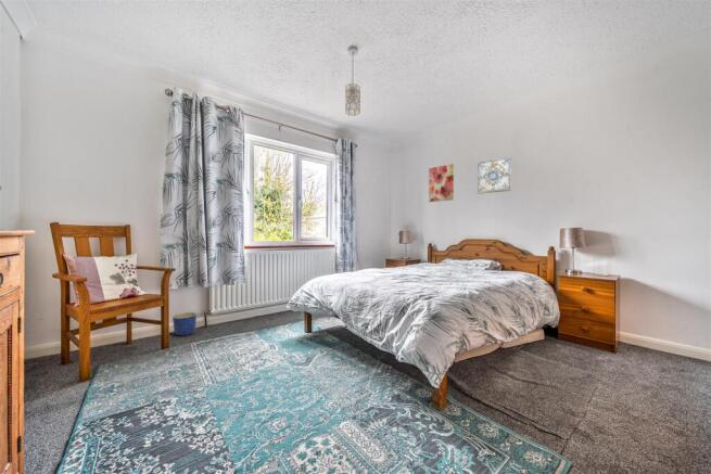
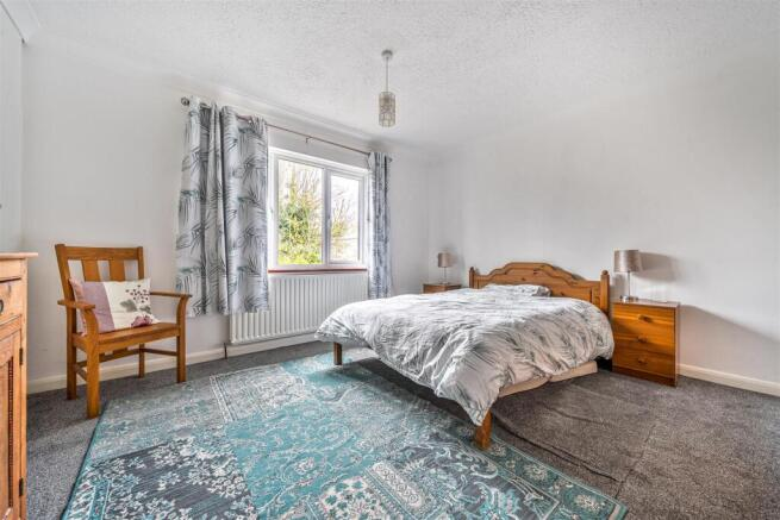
- planter [172,311,198,337]
- wall art [477,155,512,195]
- wall art [428,163,455,203]
